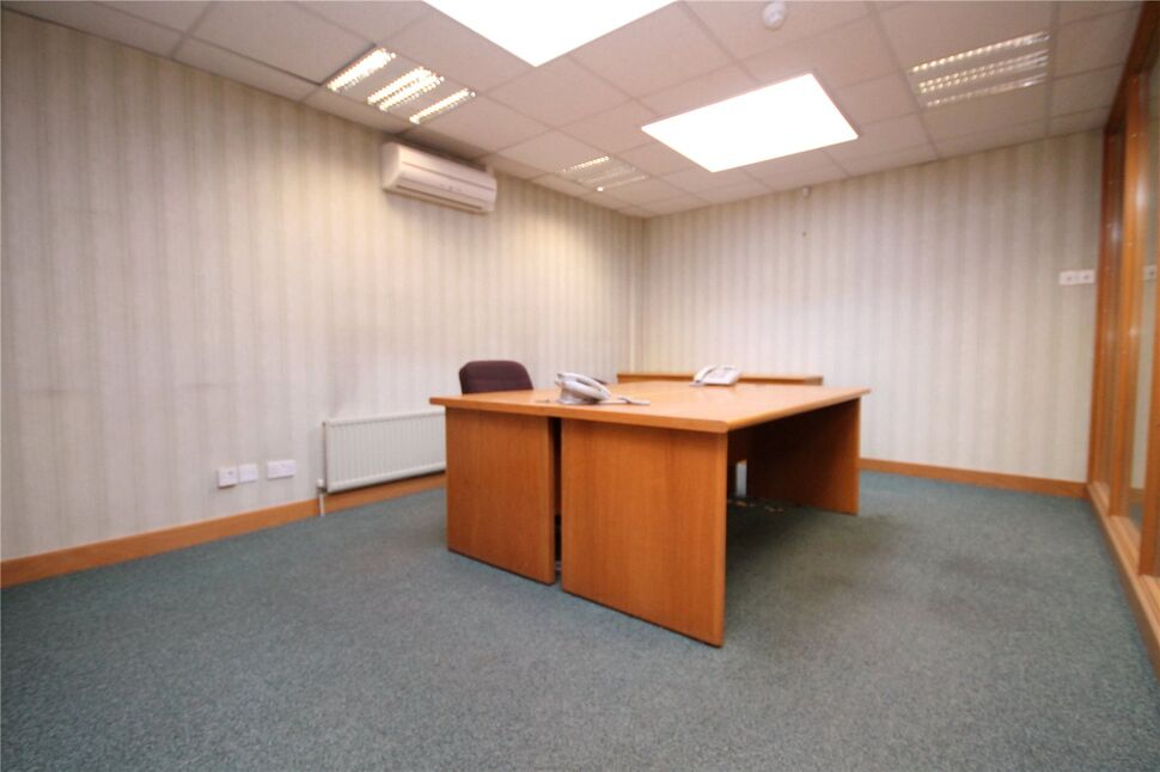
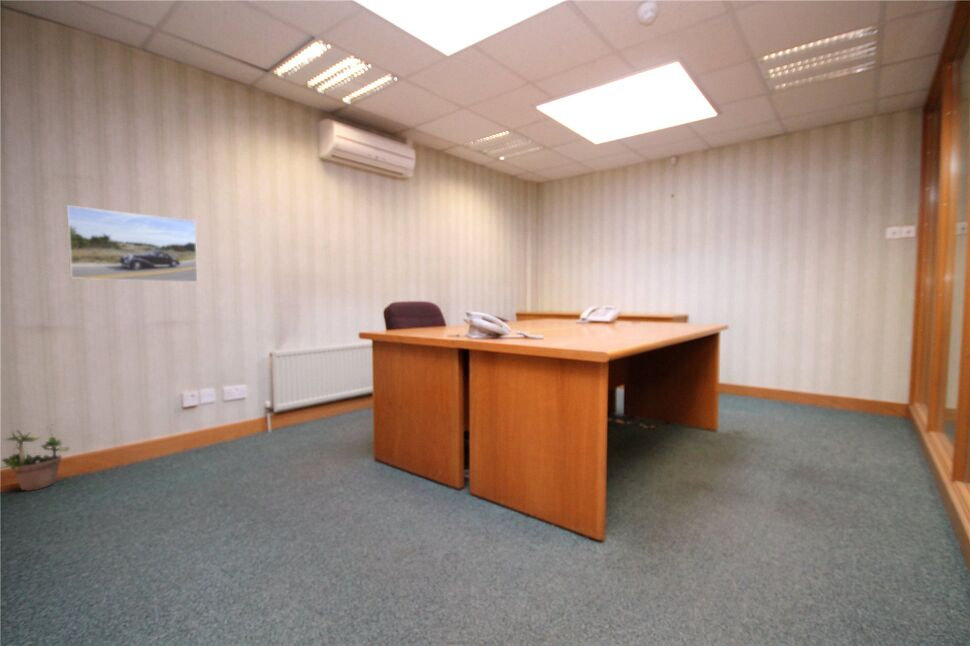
+ potted plant [0,423,71,492]
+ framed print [66,204,199,283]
